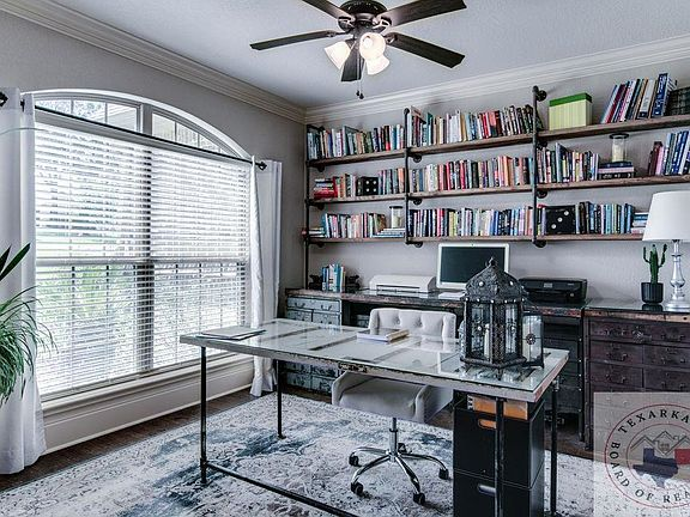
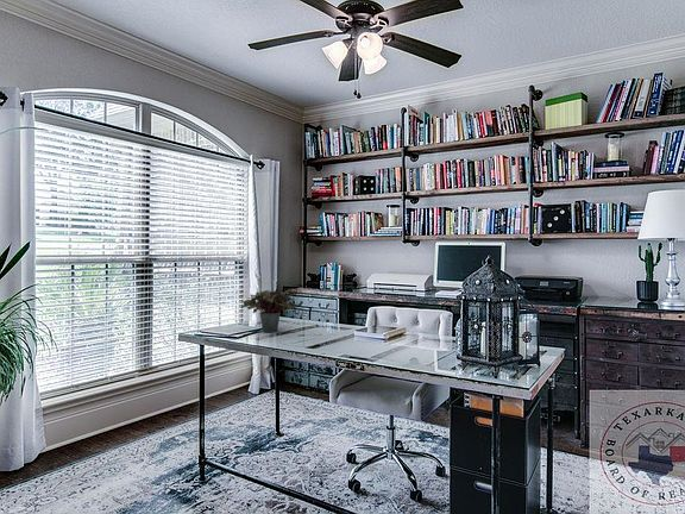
+ potted plant [240,289,297,333]
